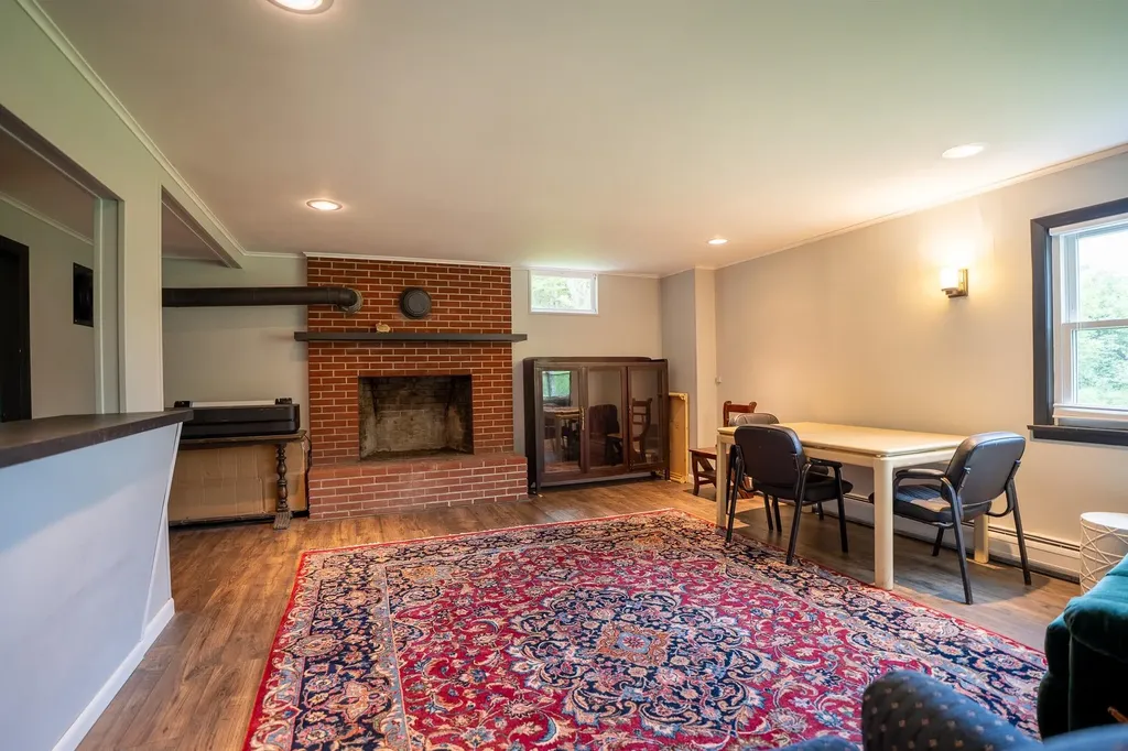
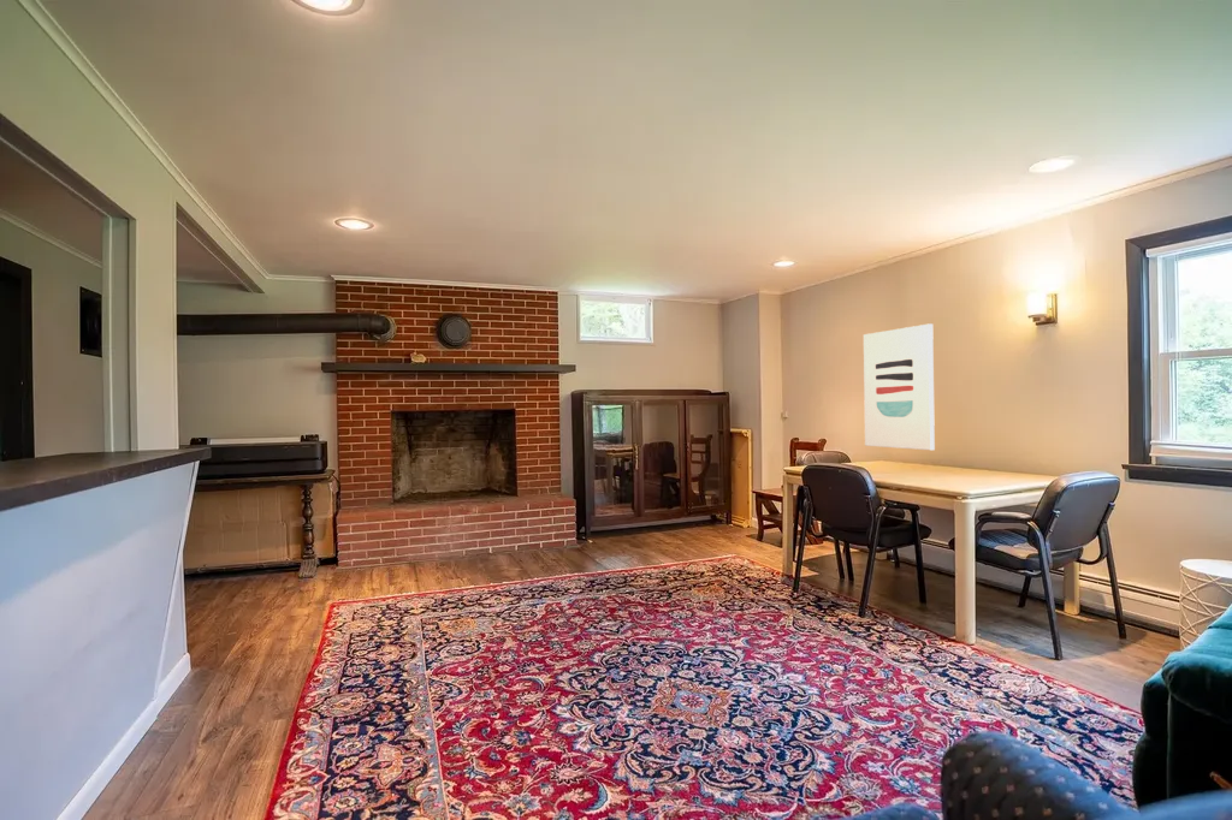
+ wall art [863,322,936,451]
